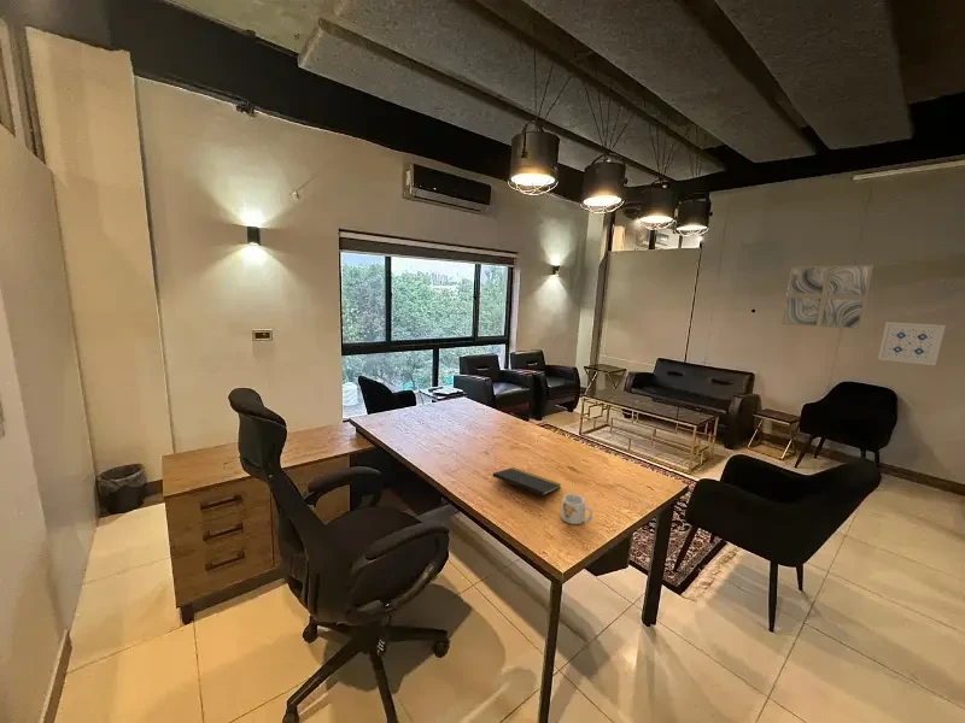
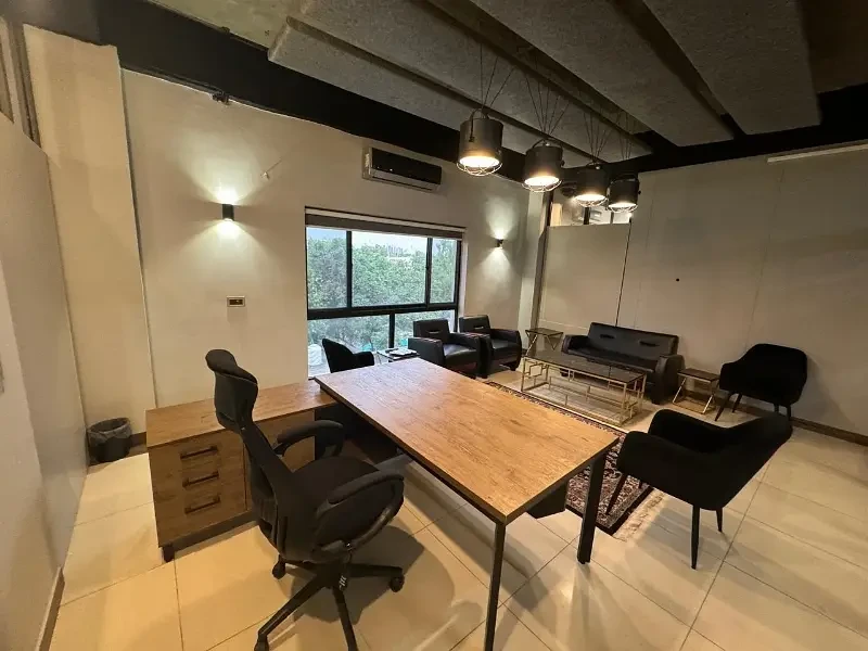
- wall art [877,321,947,366]
- mug [558,493,593,525]
- wall art [780,264,875,330]
- notepad [491,466,562,505]
